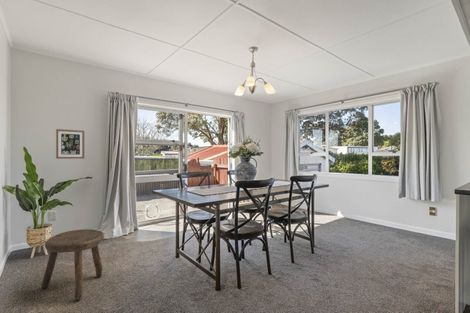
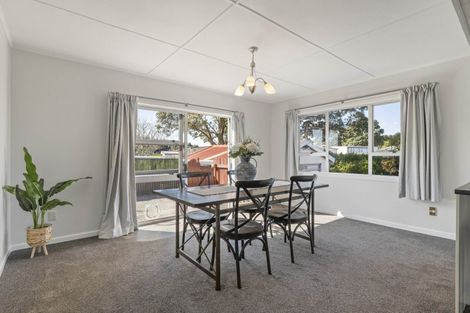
- wall art [55,128,85,160]
- stool [40,228,105,301]
